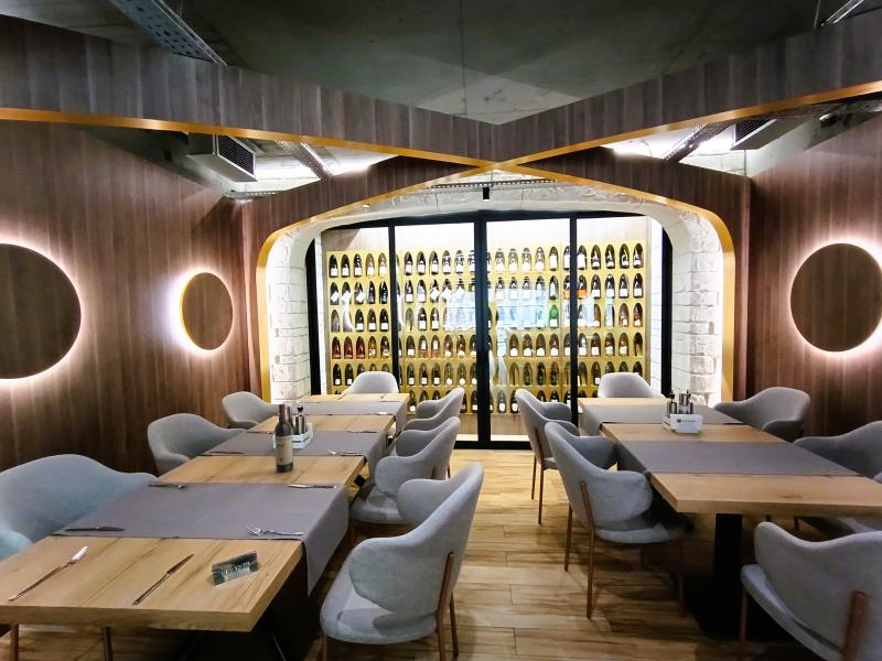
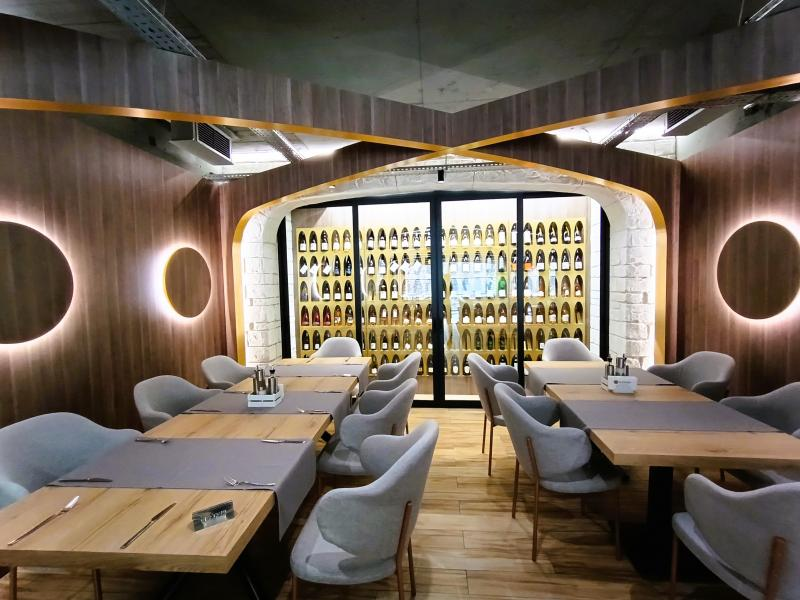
- wine bottle [273,402,294,473]
